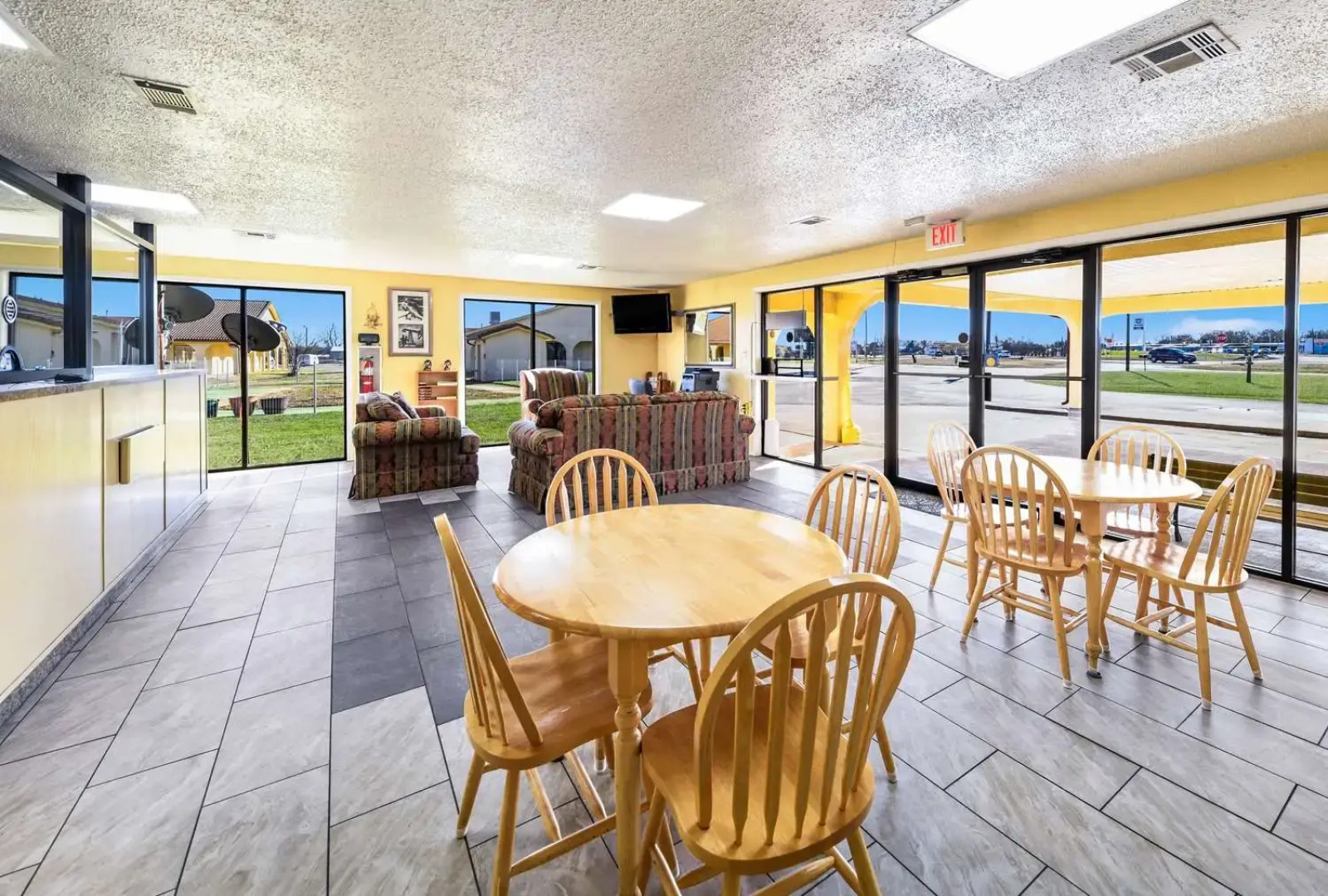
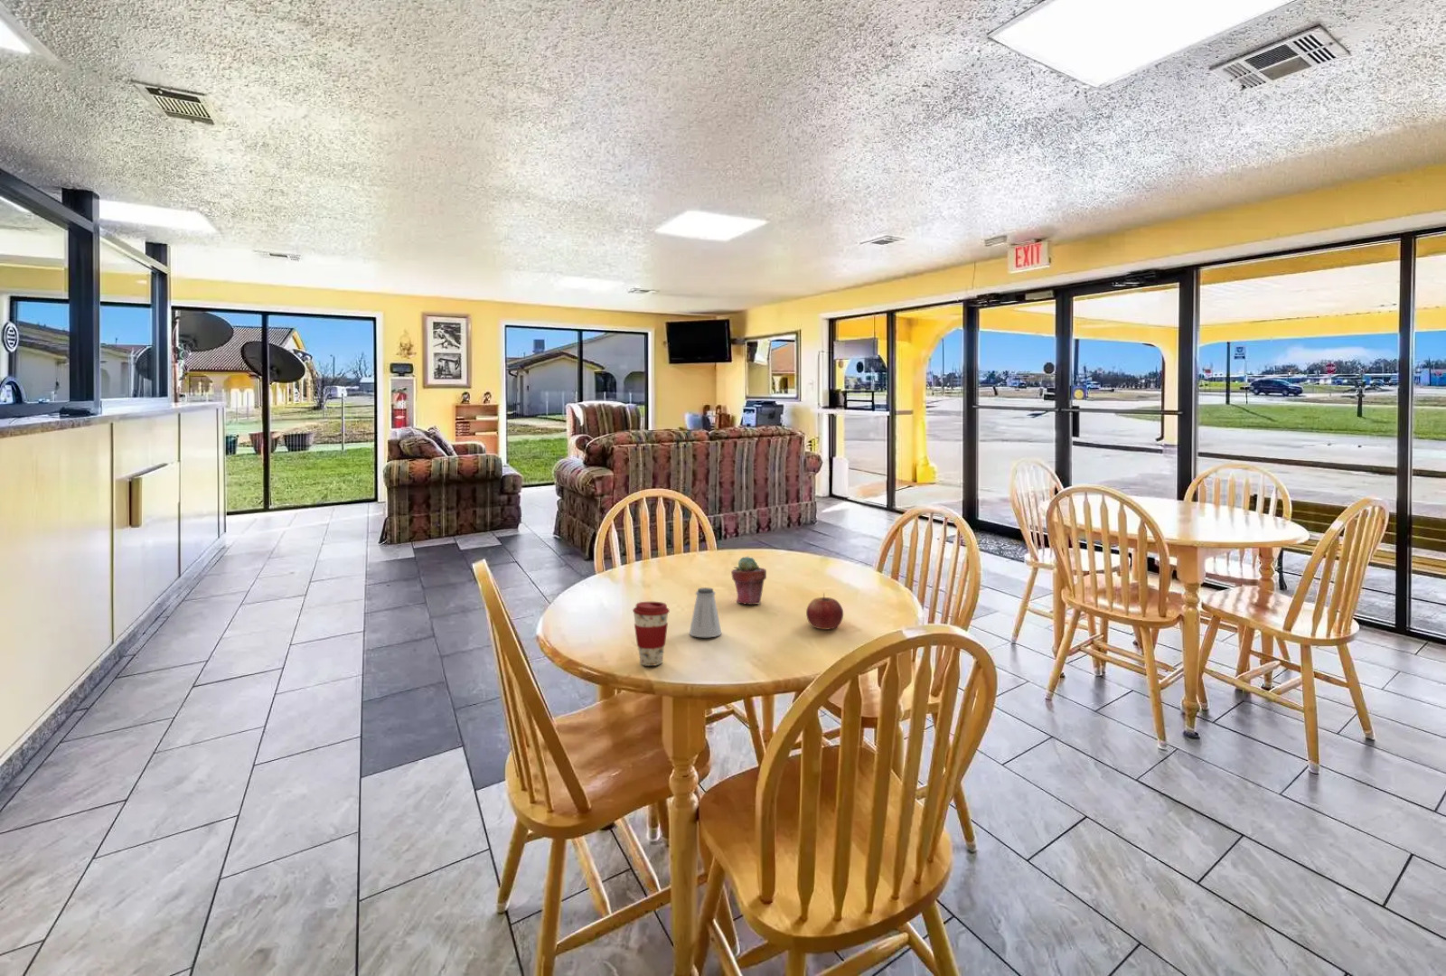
+ coffee cup [632,601,671,667]
+ potted succulent [731,556,768,606]
+ apple [806,591,844,630]
+ saltshaker [688,586,722,638]
